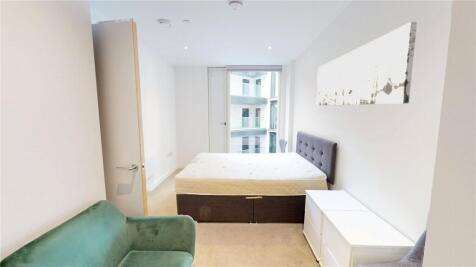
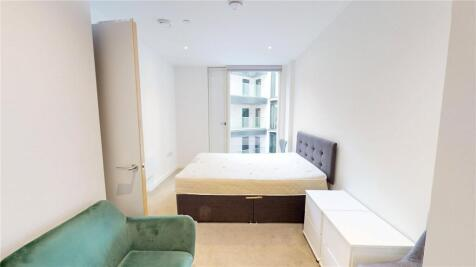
- wall art [315,21,418,106]
